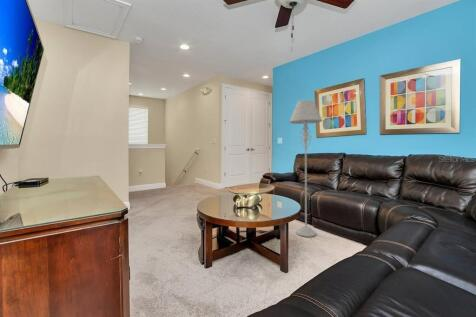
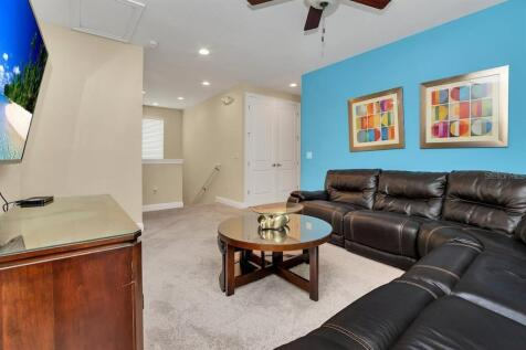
- floor lamp [288,99,324,238]
